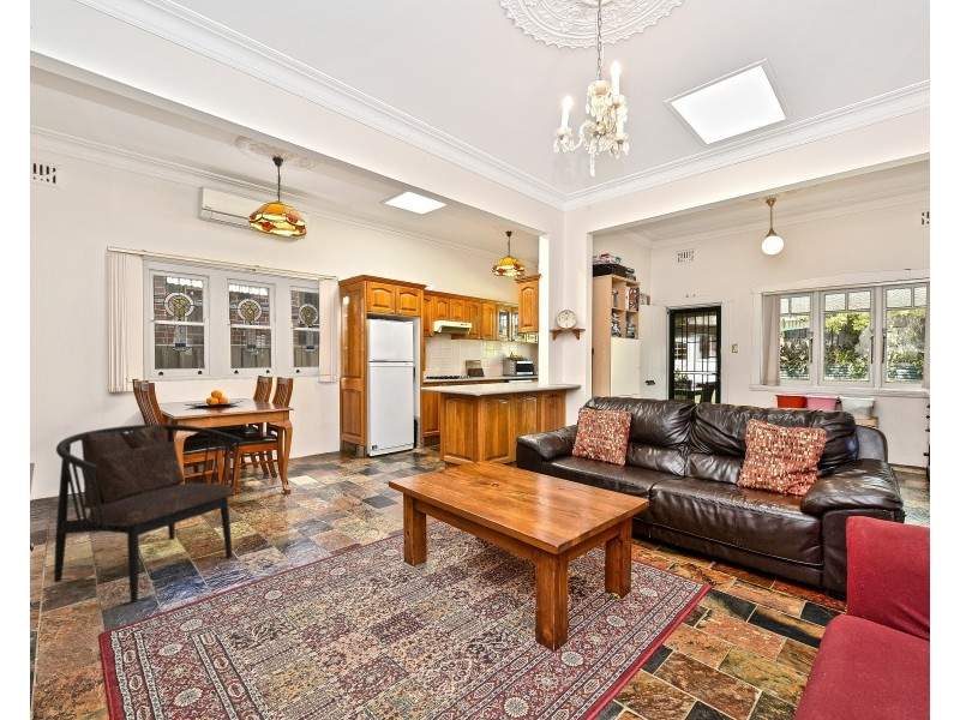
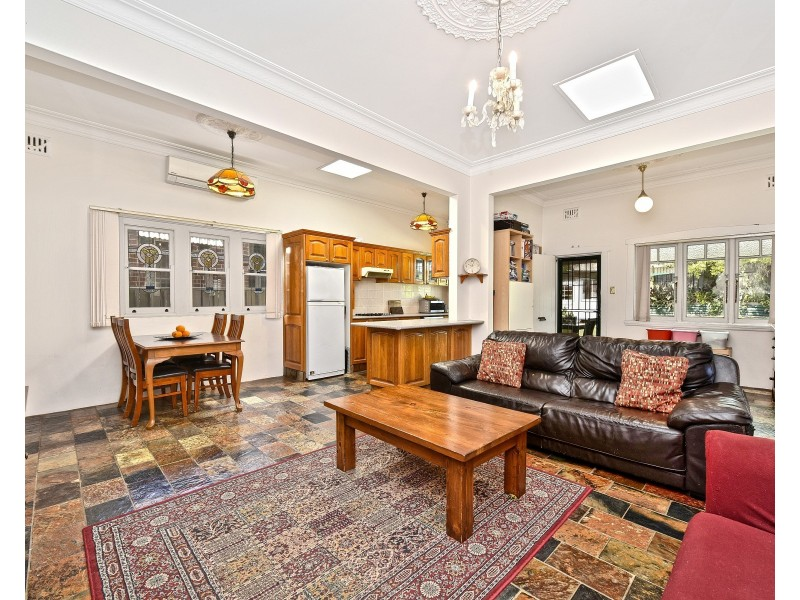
- armchair [53,424,245,604]
